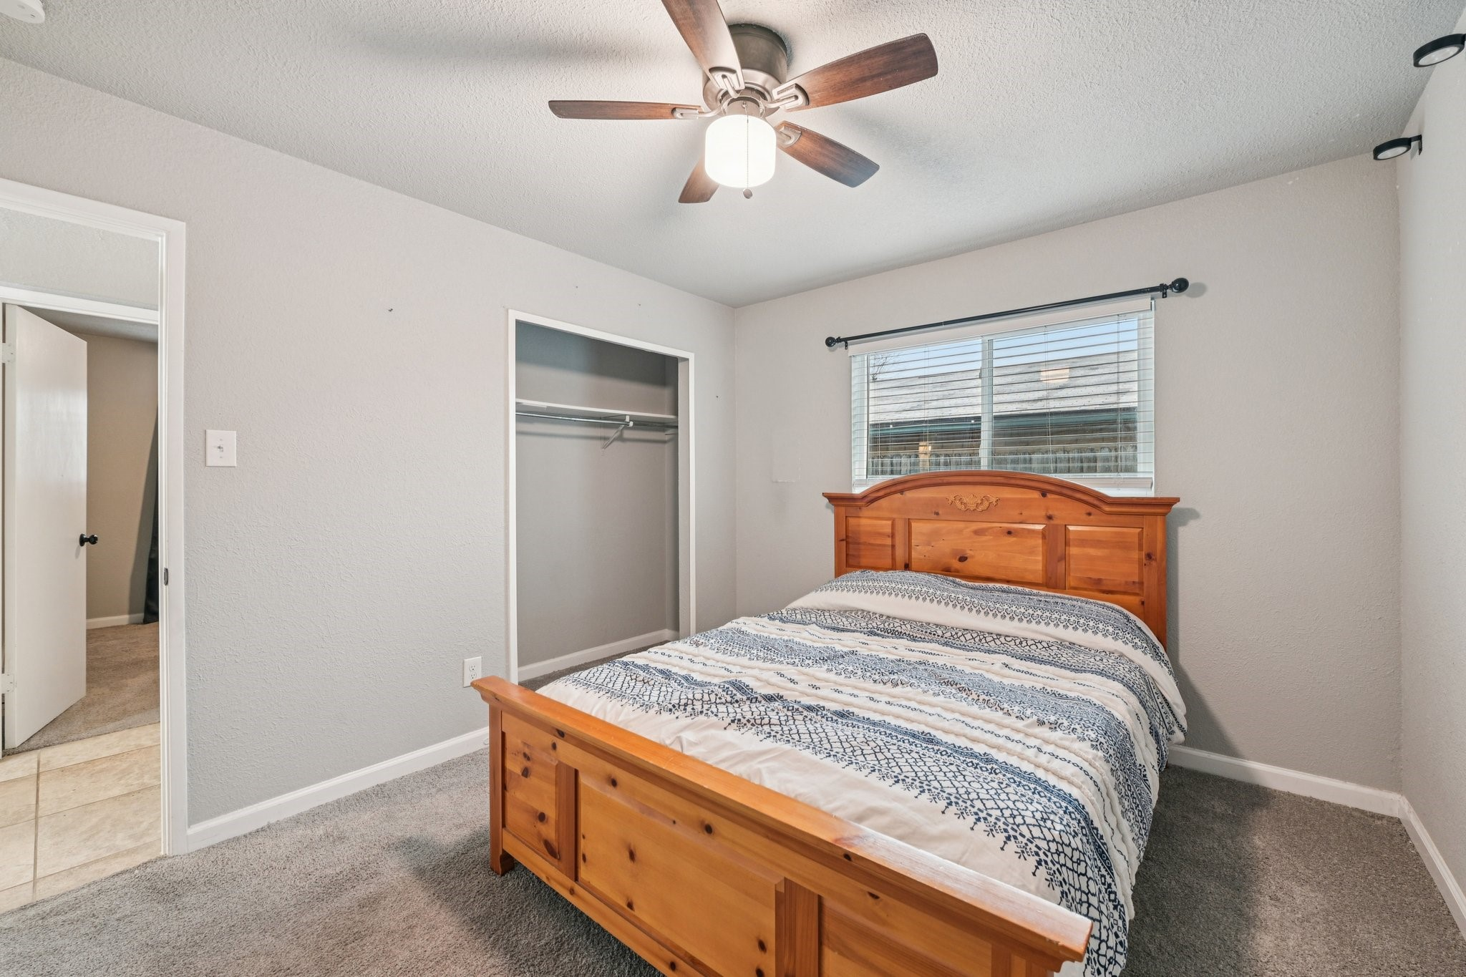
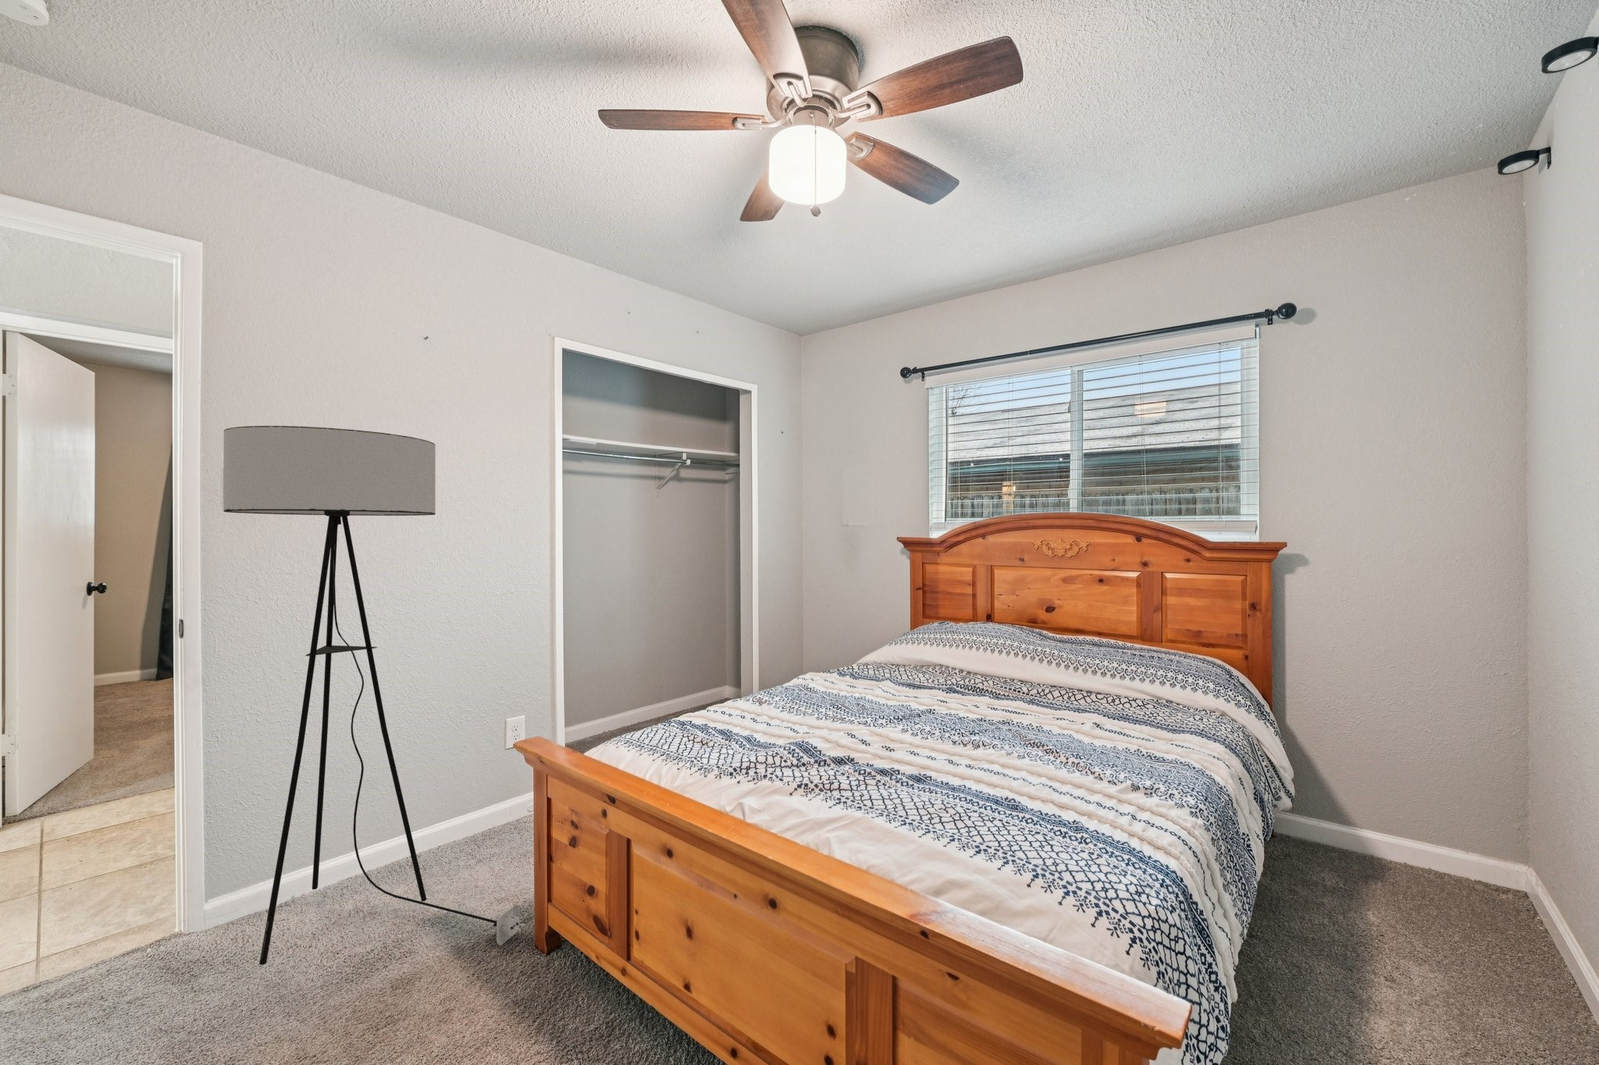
+ floor lamp [222,426,525,966]
